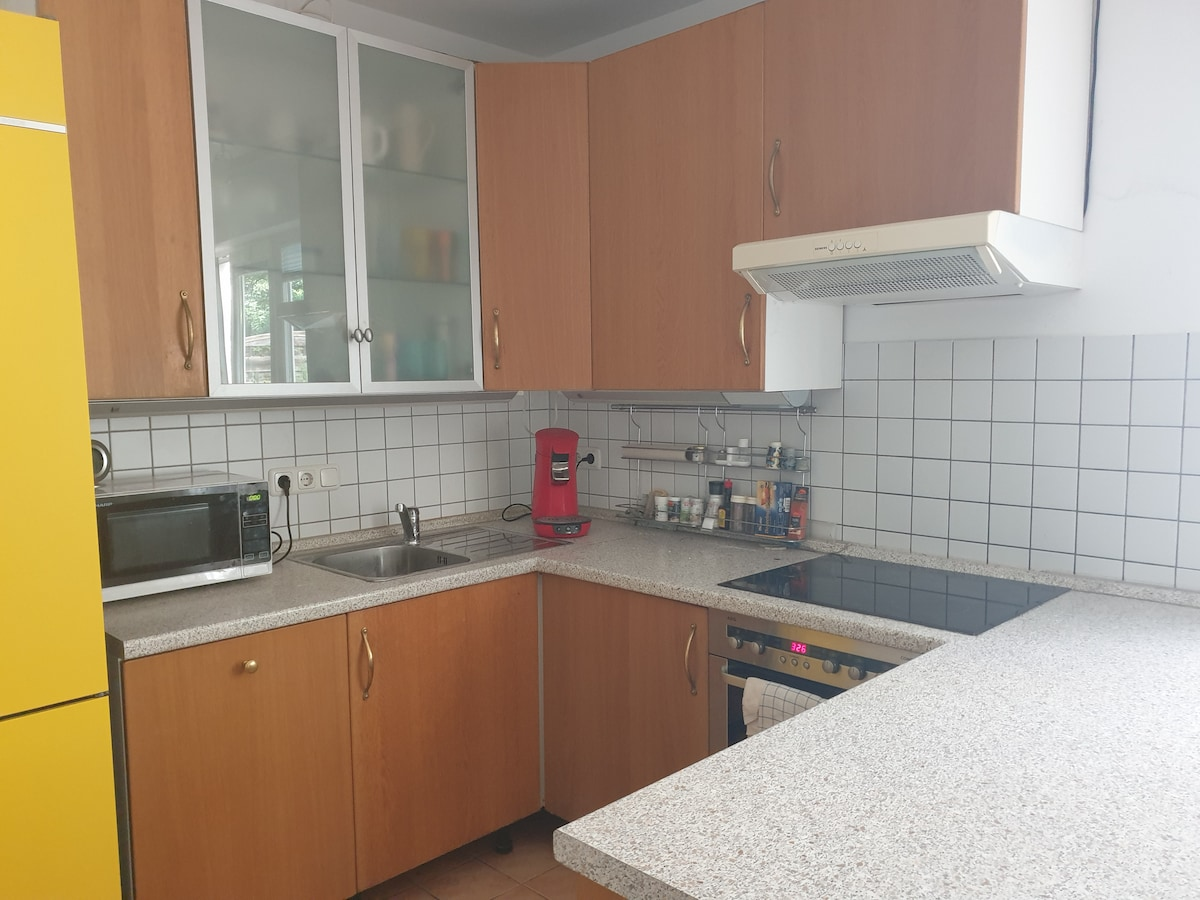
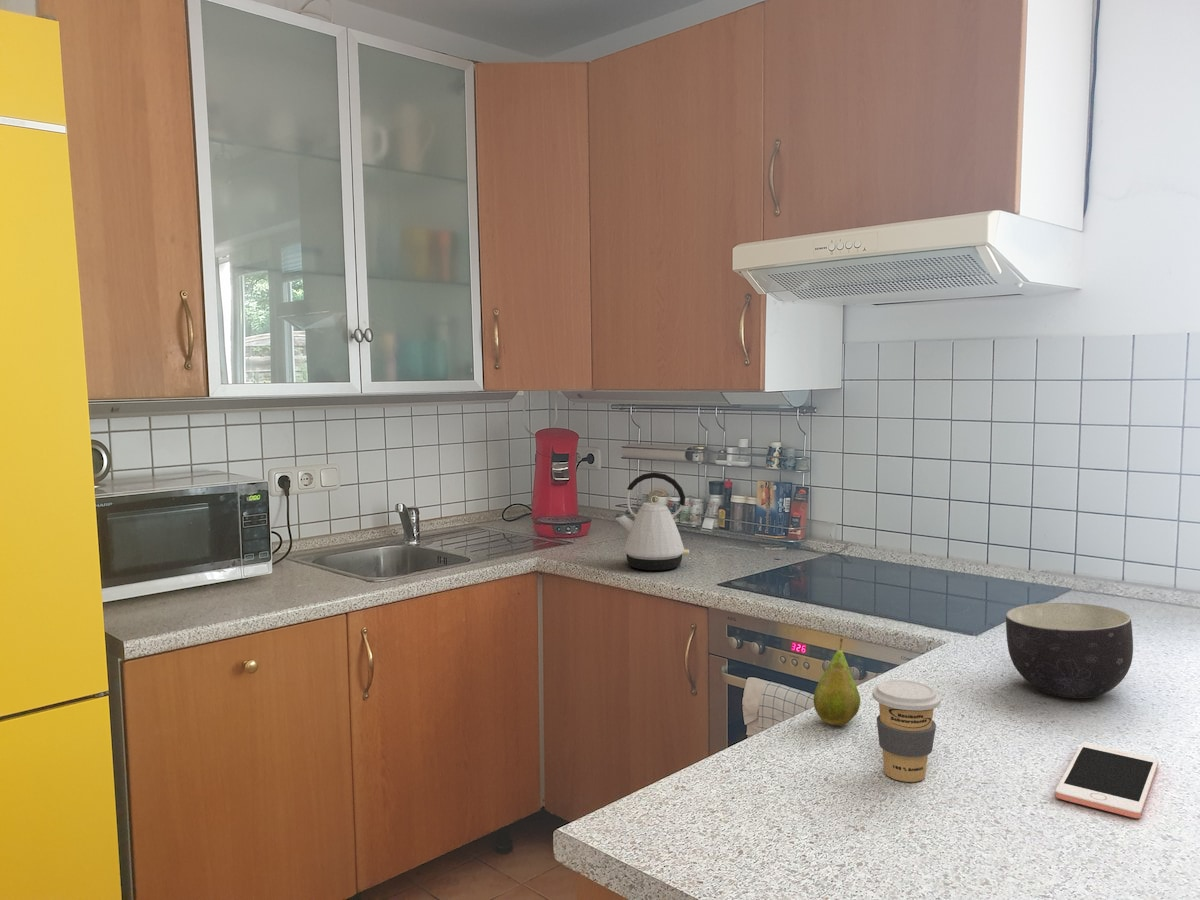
+ cell phone [1054,742,1159,819]
+ bowl [1005,602,1134,699]
+ fruit [812,637,861,726]
+ coffee cup [871,679,942,783]
+ kettle [615,471,690,572]
